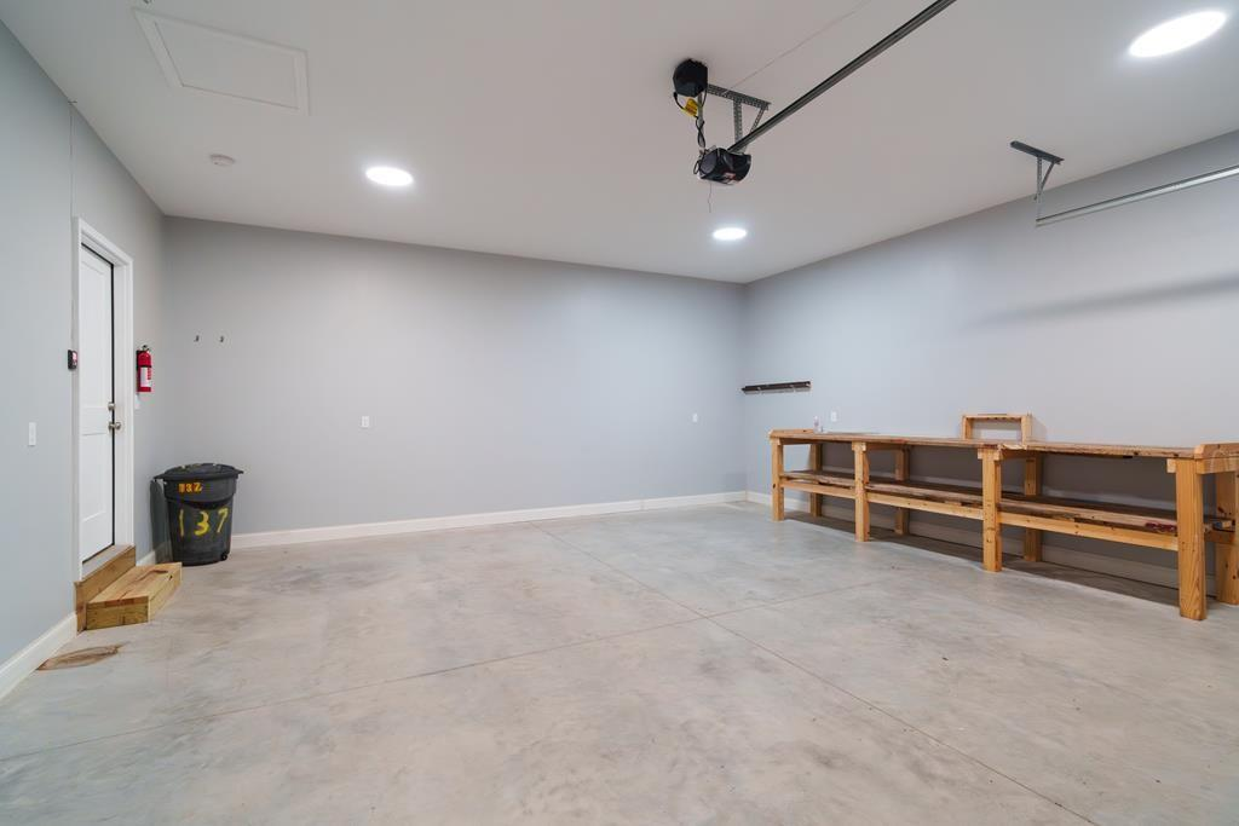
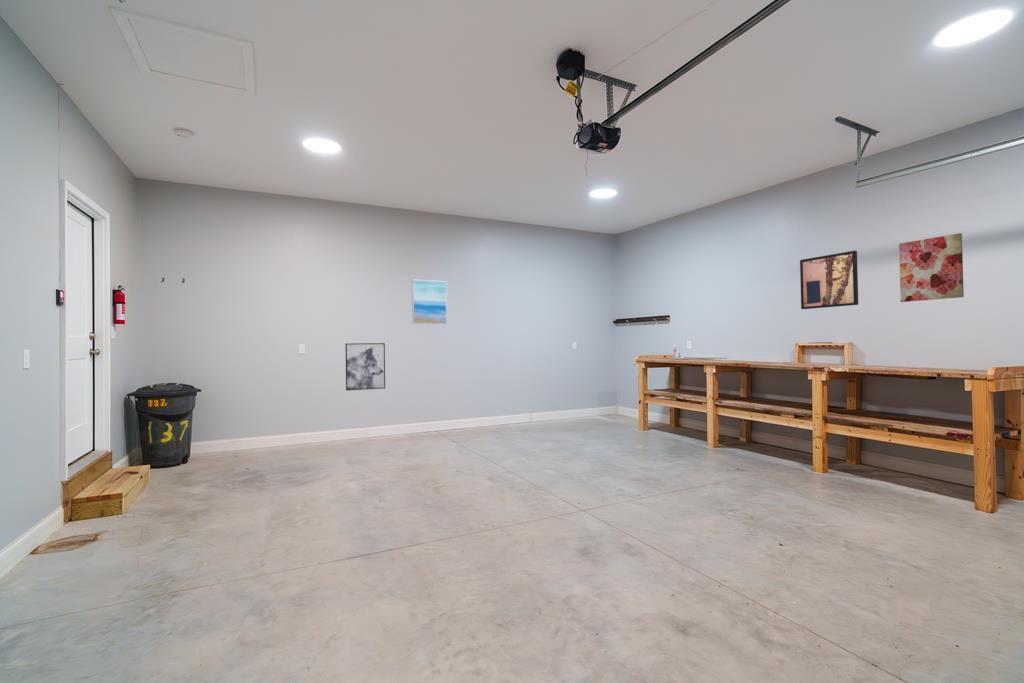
+ wall art [344,342,386,392]
+ wall art [799,250,859,310]
+ wall art [411,279,448,325]
+ wall art [898,232,965,303]
